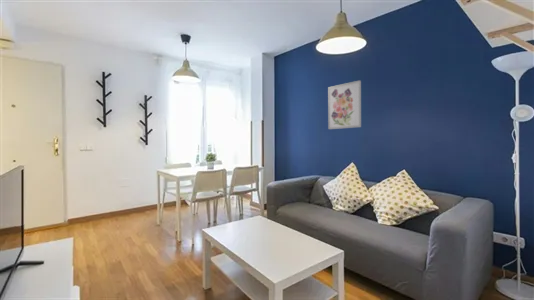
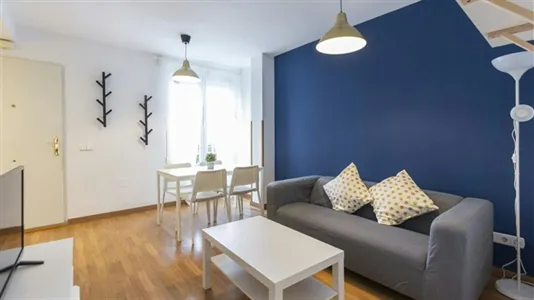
- wall art [327,79,362,130]
